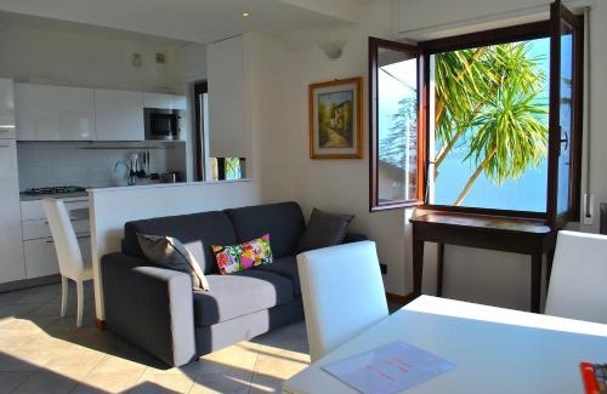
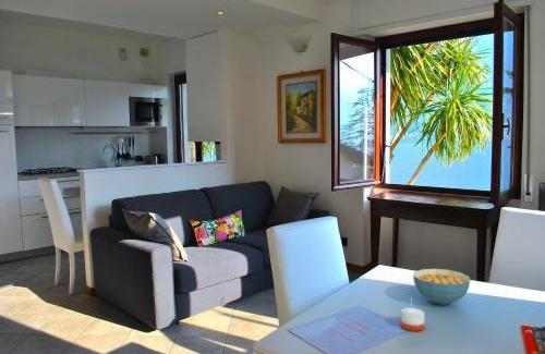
+ cereal bowl [412,268,471,306]
+ candle [400,307,425,332]
